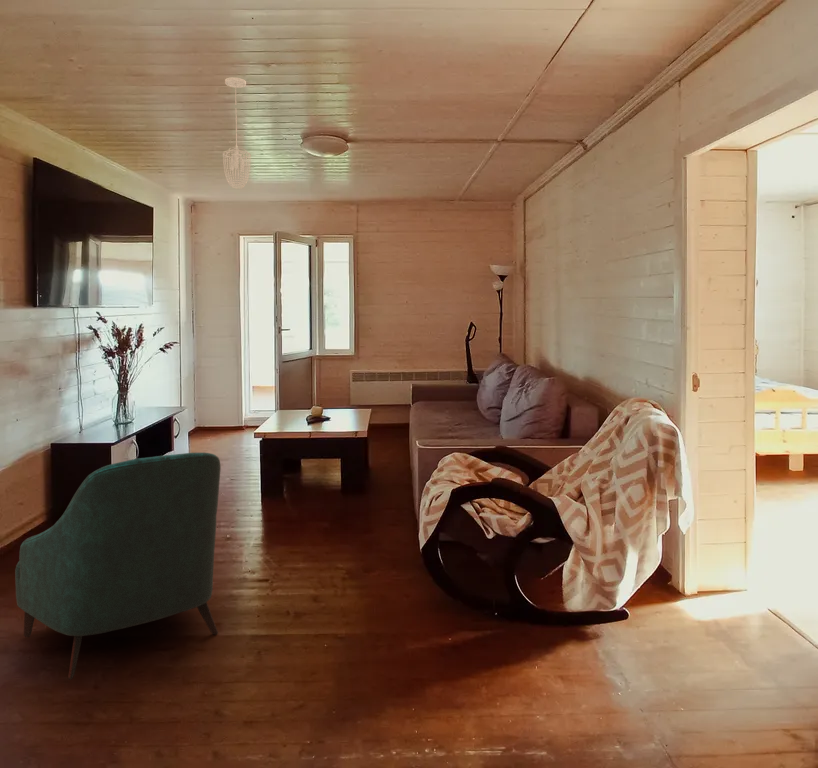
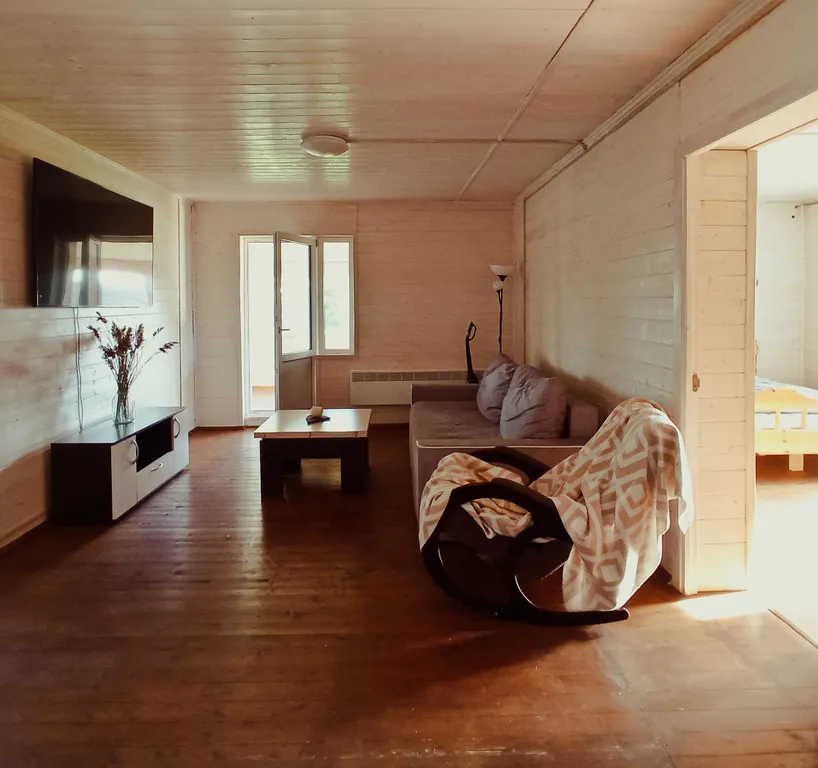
- pendant light [222,76,252,190]
- armchair [14,452,222,681]
